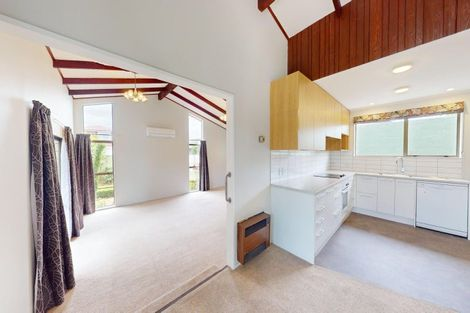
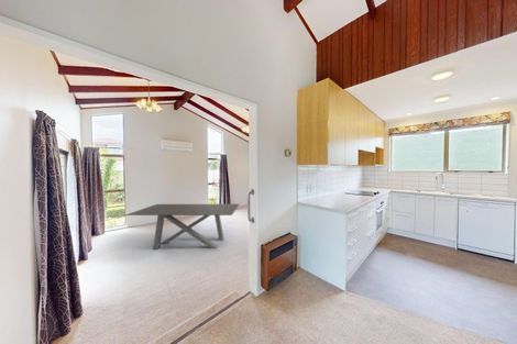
+ dining table [124,203,240,251]
